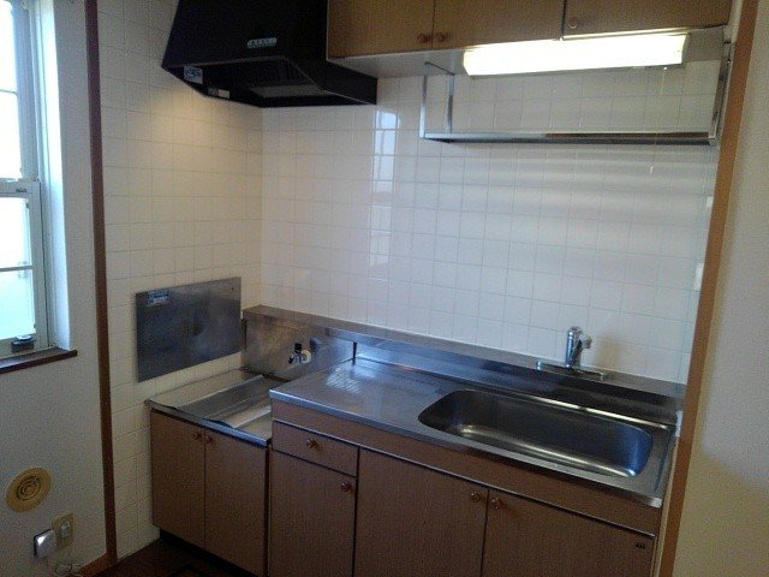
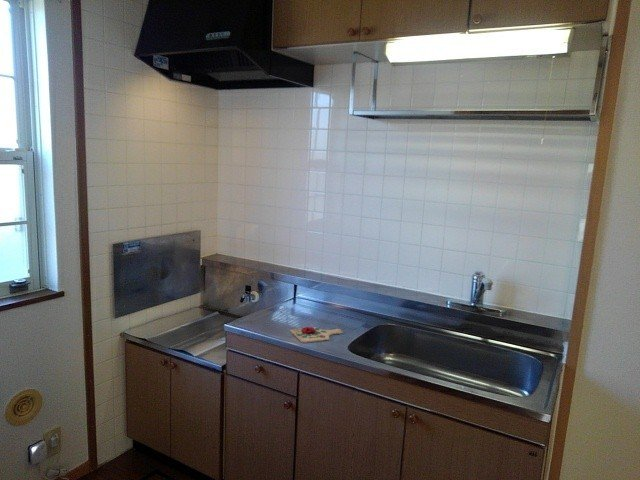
+ cutting board [289,326,344,344]
